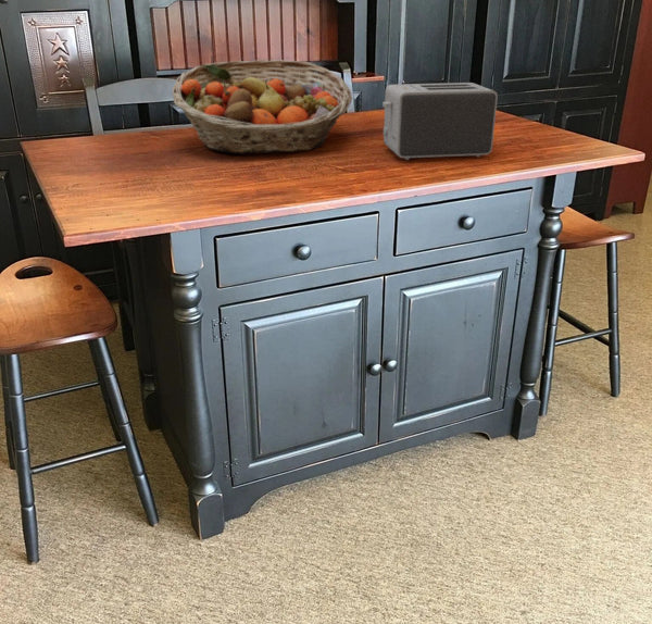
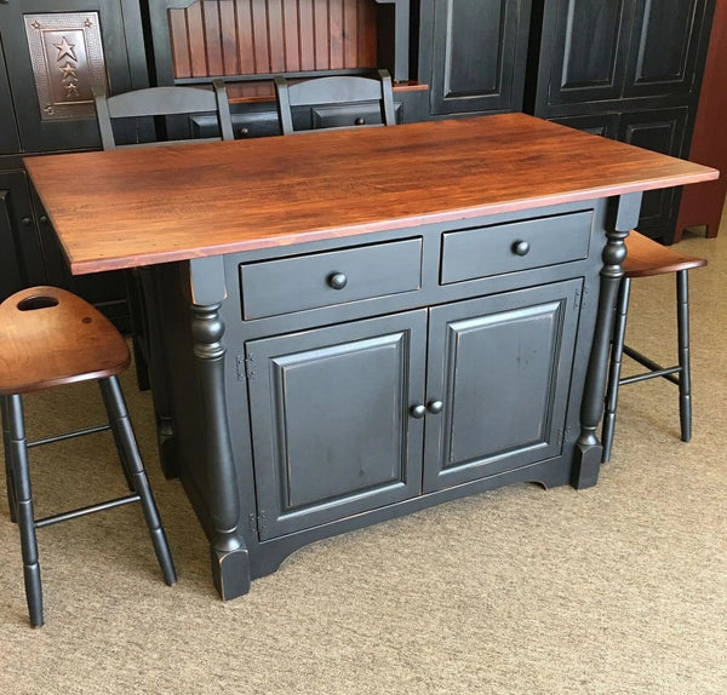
- fruit basket [172,59,353,154]
- toaster [381,82,499,161]
